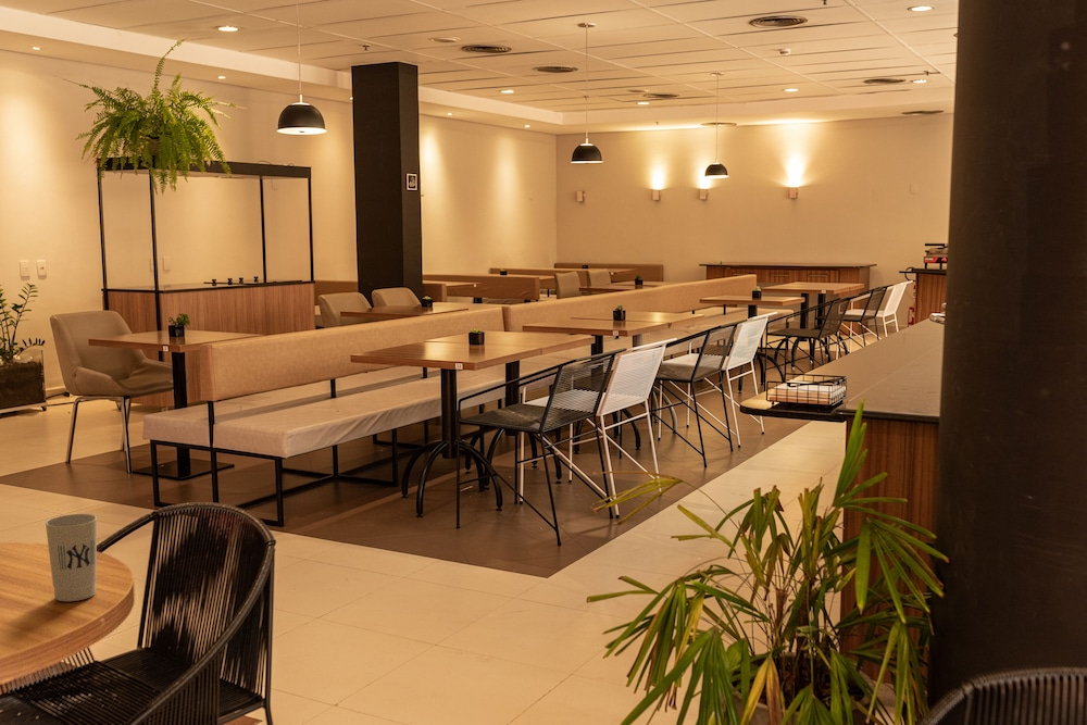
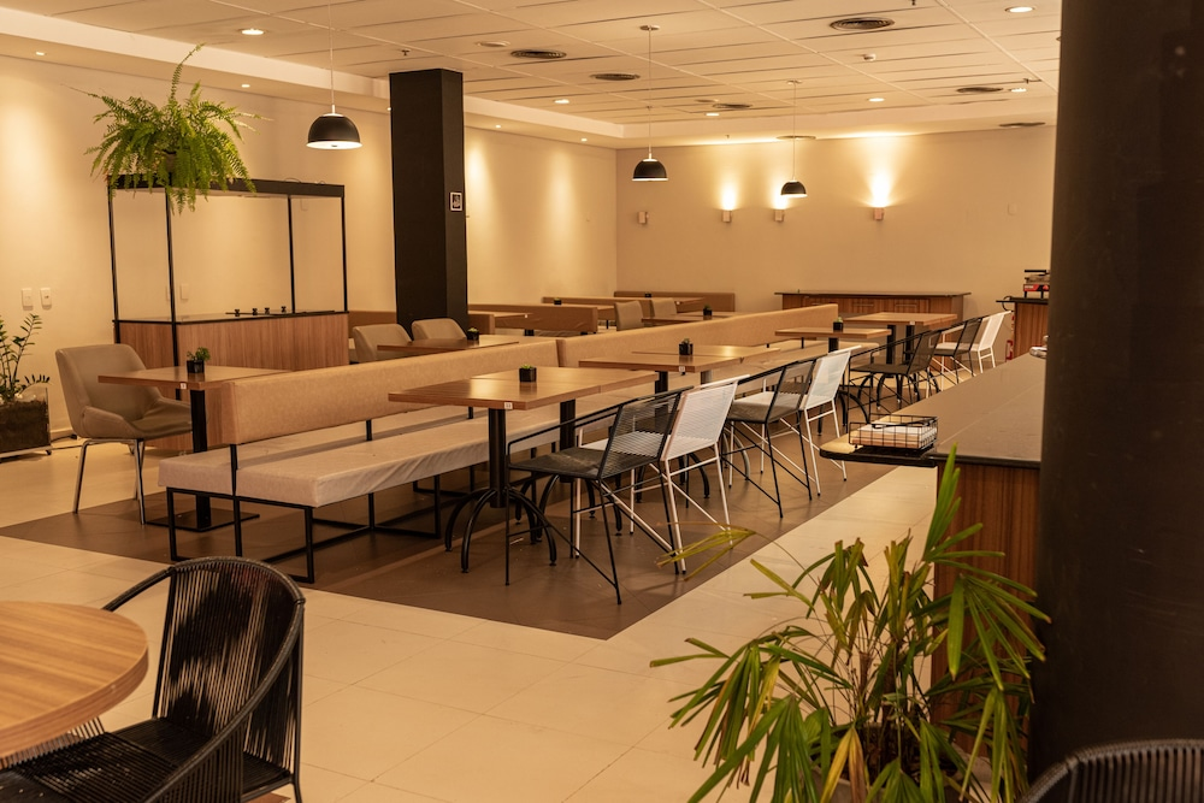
- cup [45,513,98,602]
